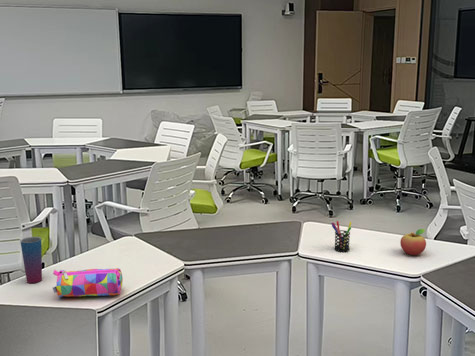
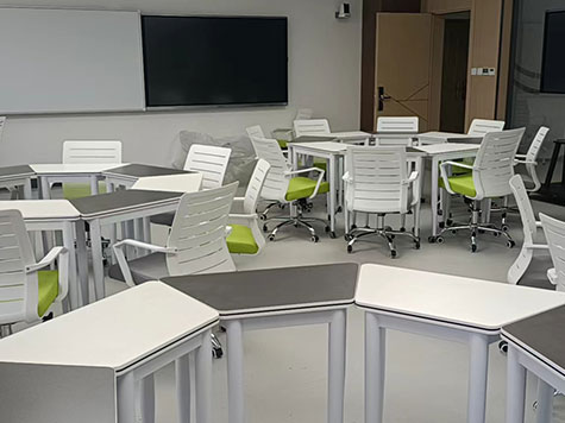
- pen holder [330,220,353,253]
- pencil case [52,267,124,298]
- cup [19,236,43,284]
- fruit [399,228,427,256]
